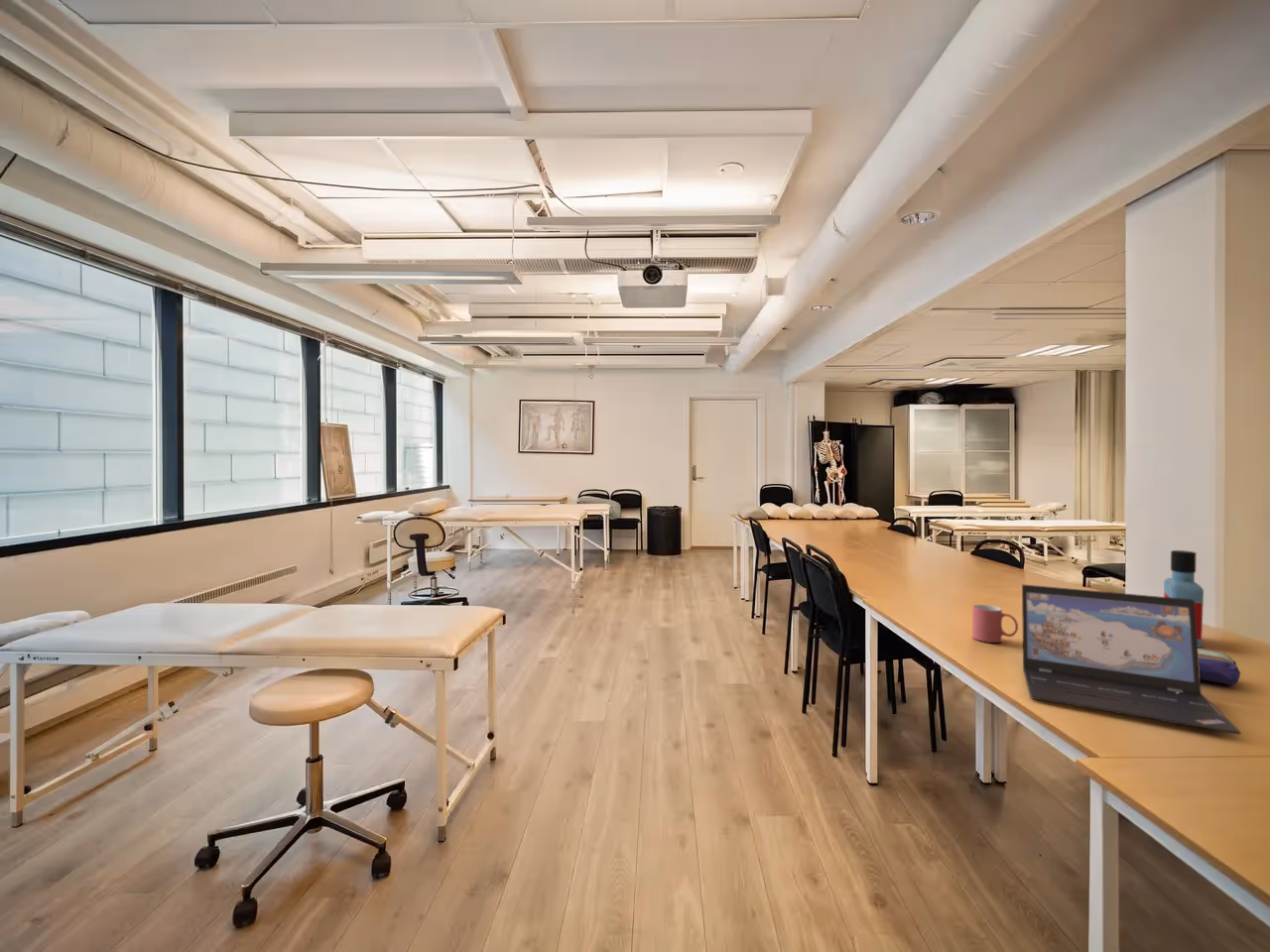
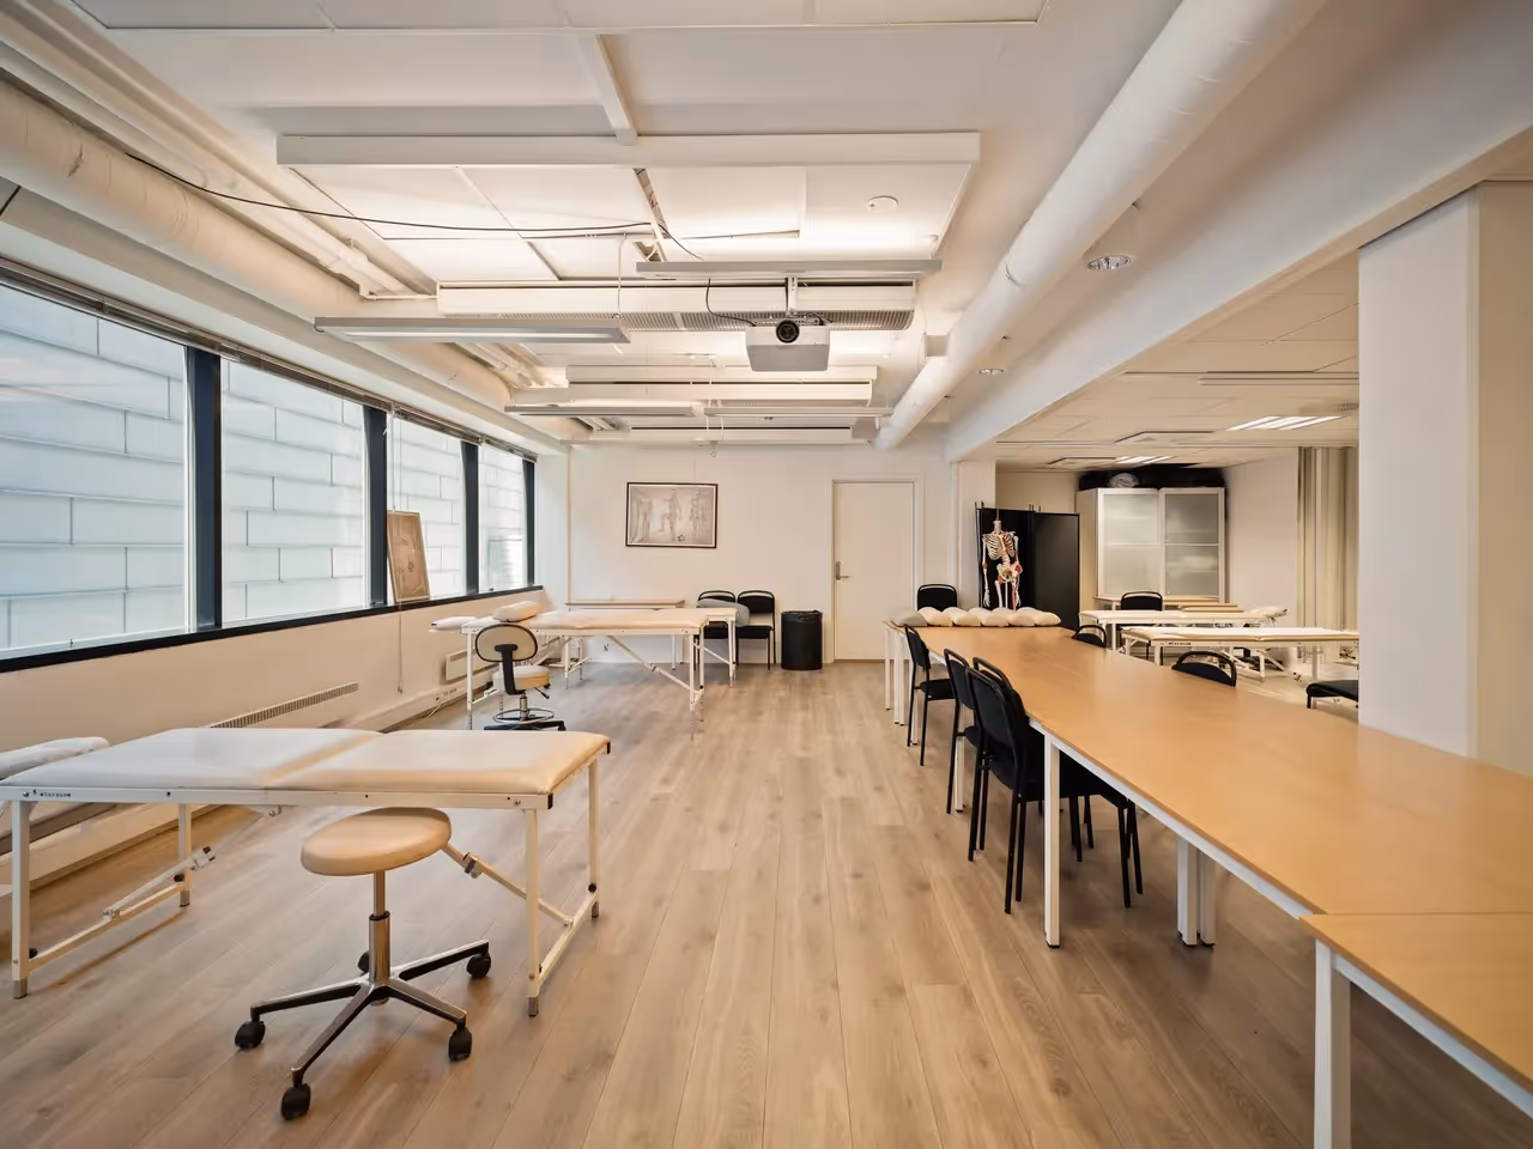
- laptop [1021,583,1242,736]
- mug [971,604,1019,644]
- pencil case [1198,648,1241,686]
- bottle [1163,549,1205,648]
